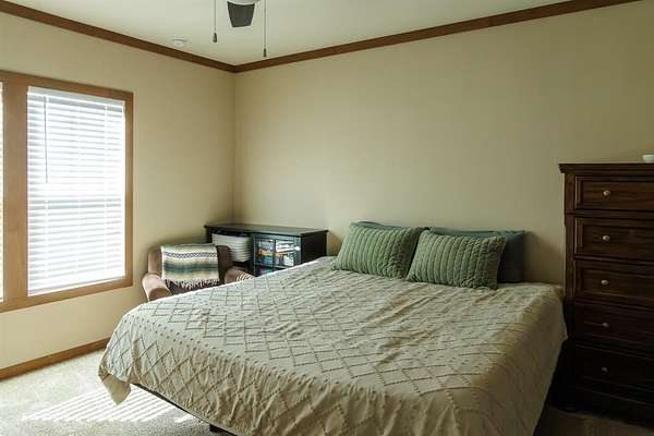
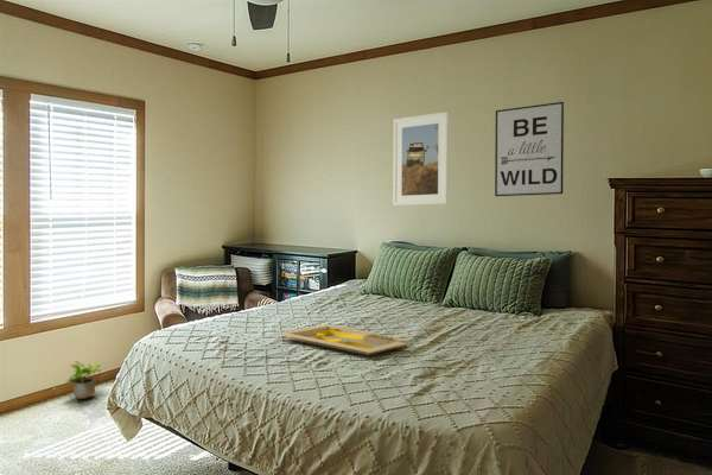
+ serving tray [276,324,407,356]
+ potted plant [63,360,102,400]
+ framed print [392,110,450,207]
+ wall art [494,101,565,197]
